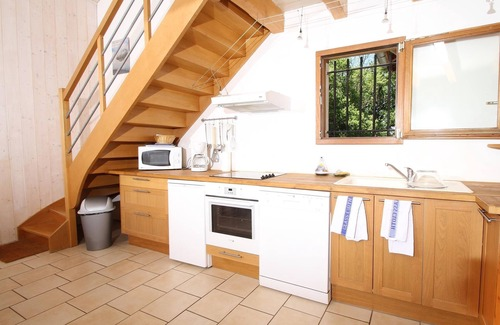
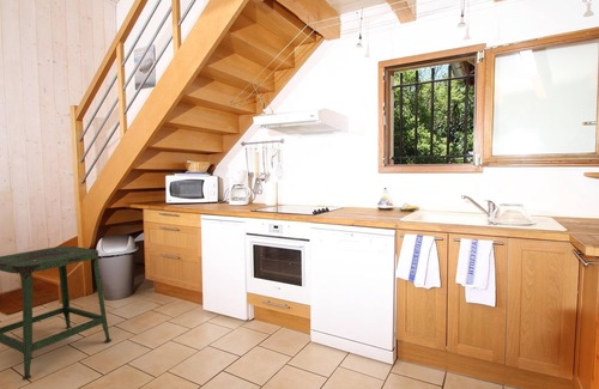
+ stool [0,245,113,381]
